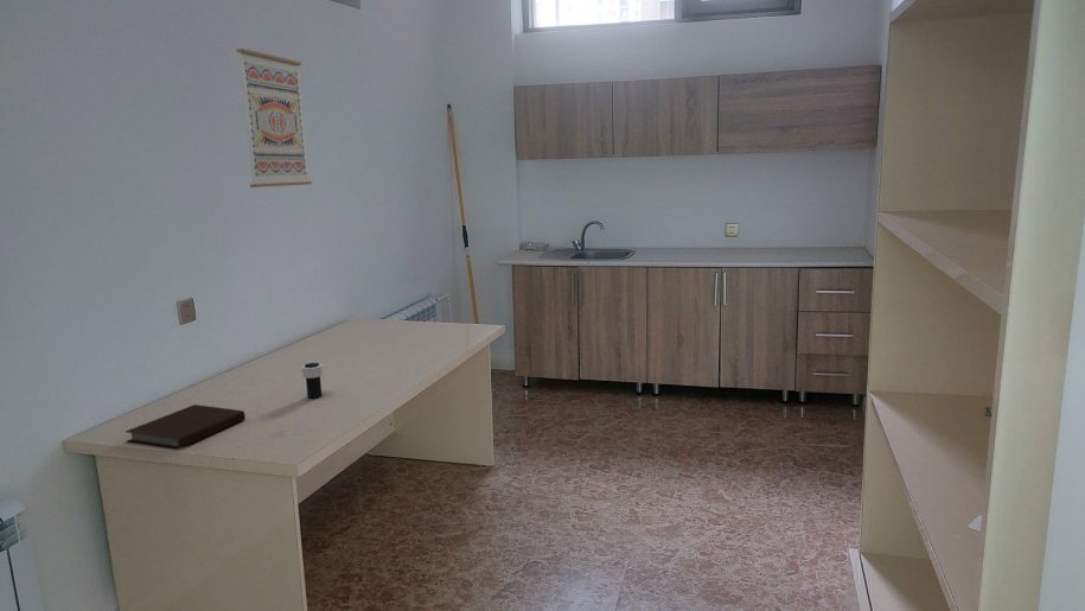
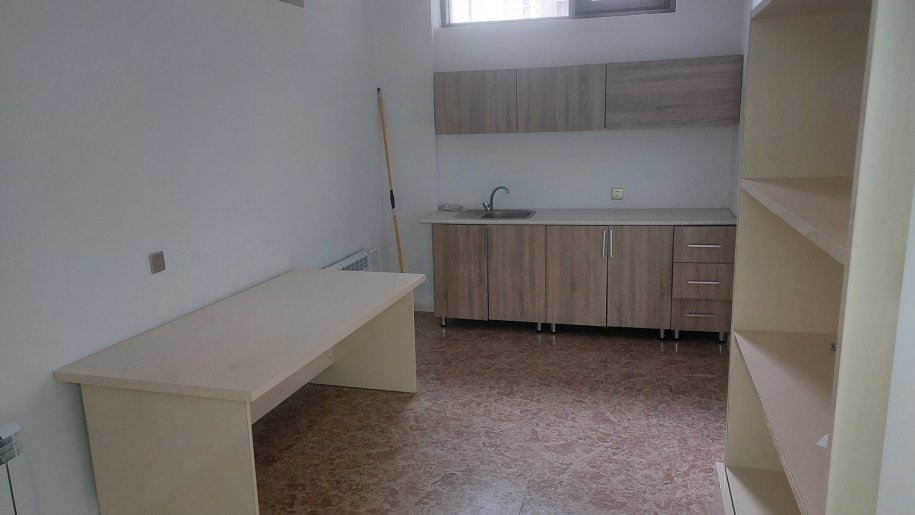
- wall art [236,47,313,189]
- notebook [125,403,247,451]
- cup [300,362,324,400]
